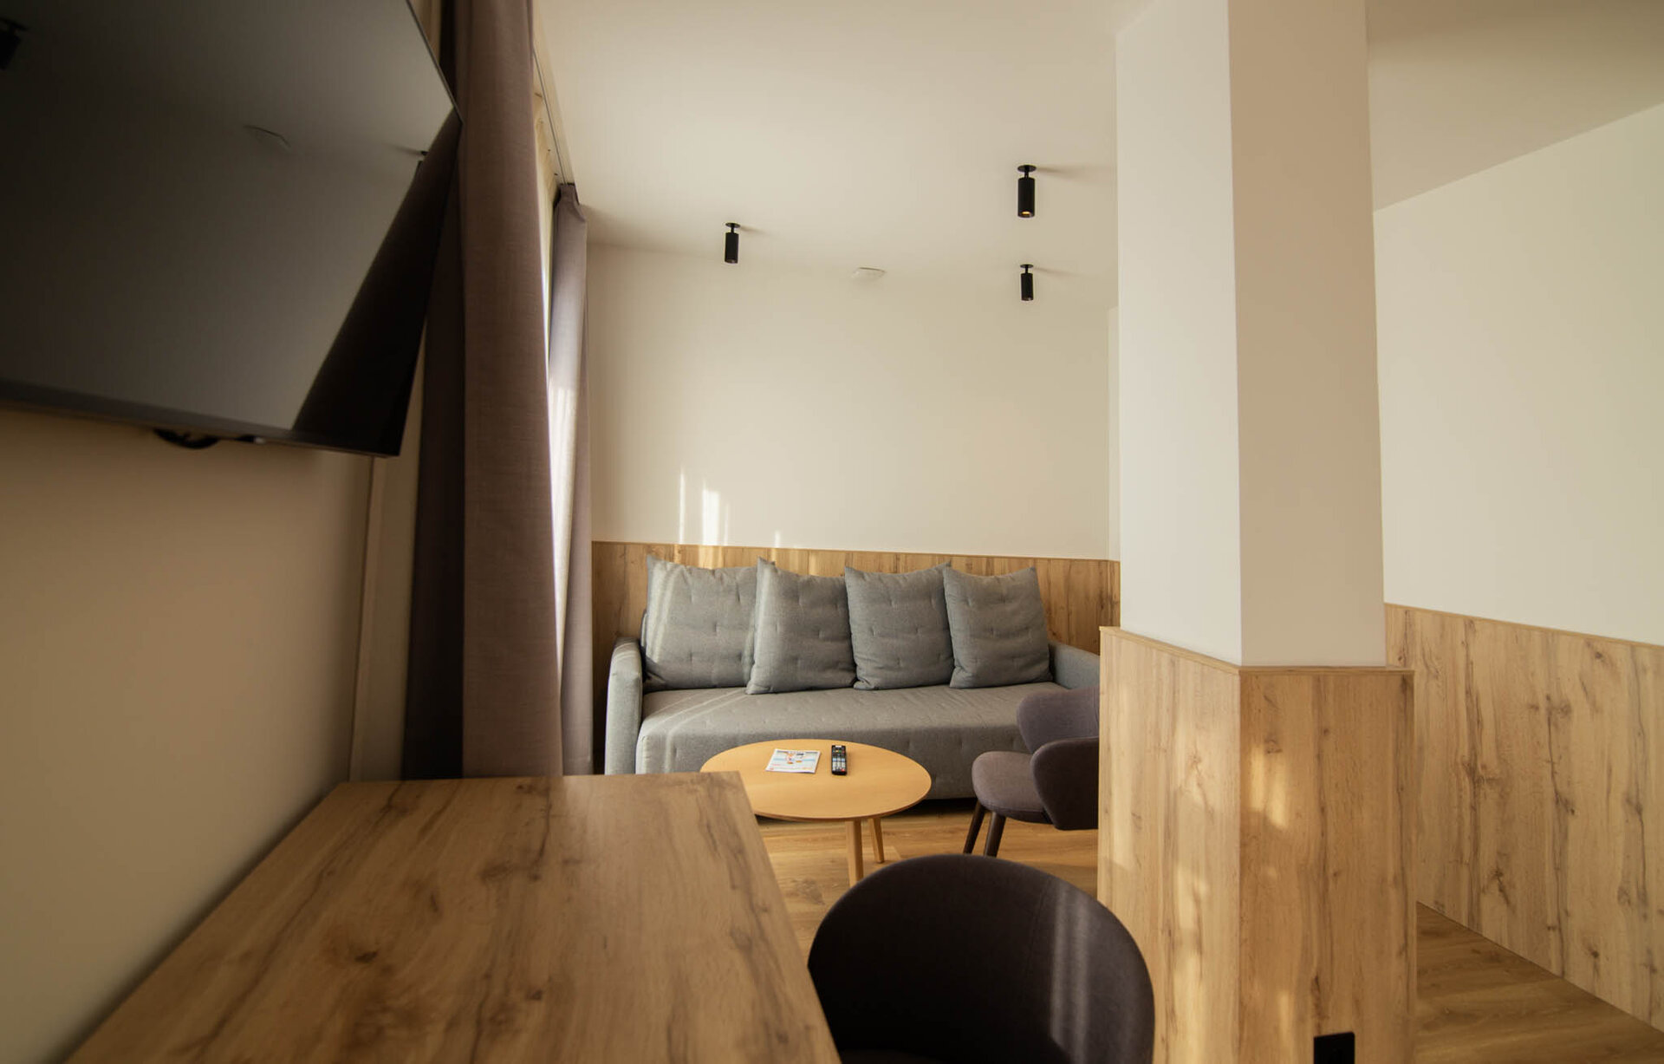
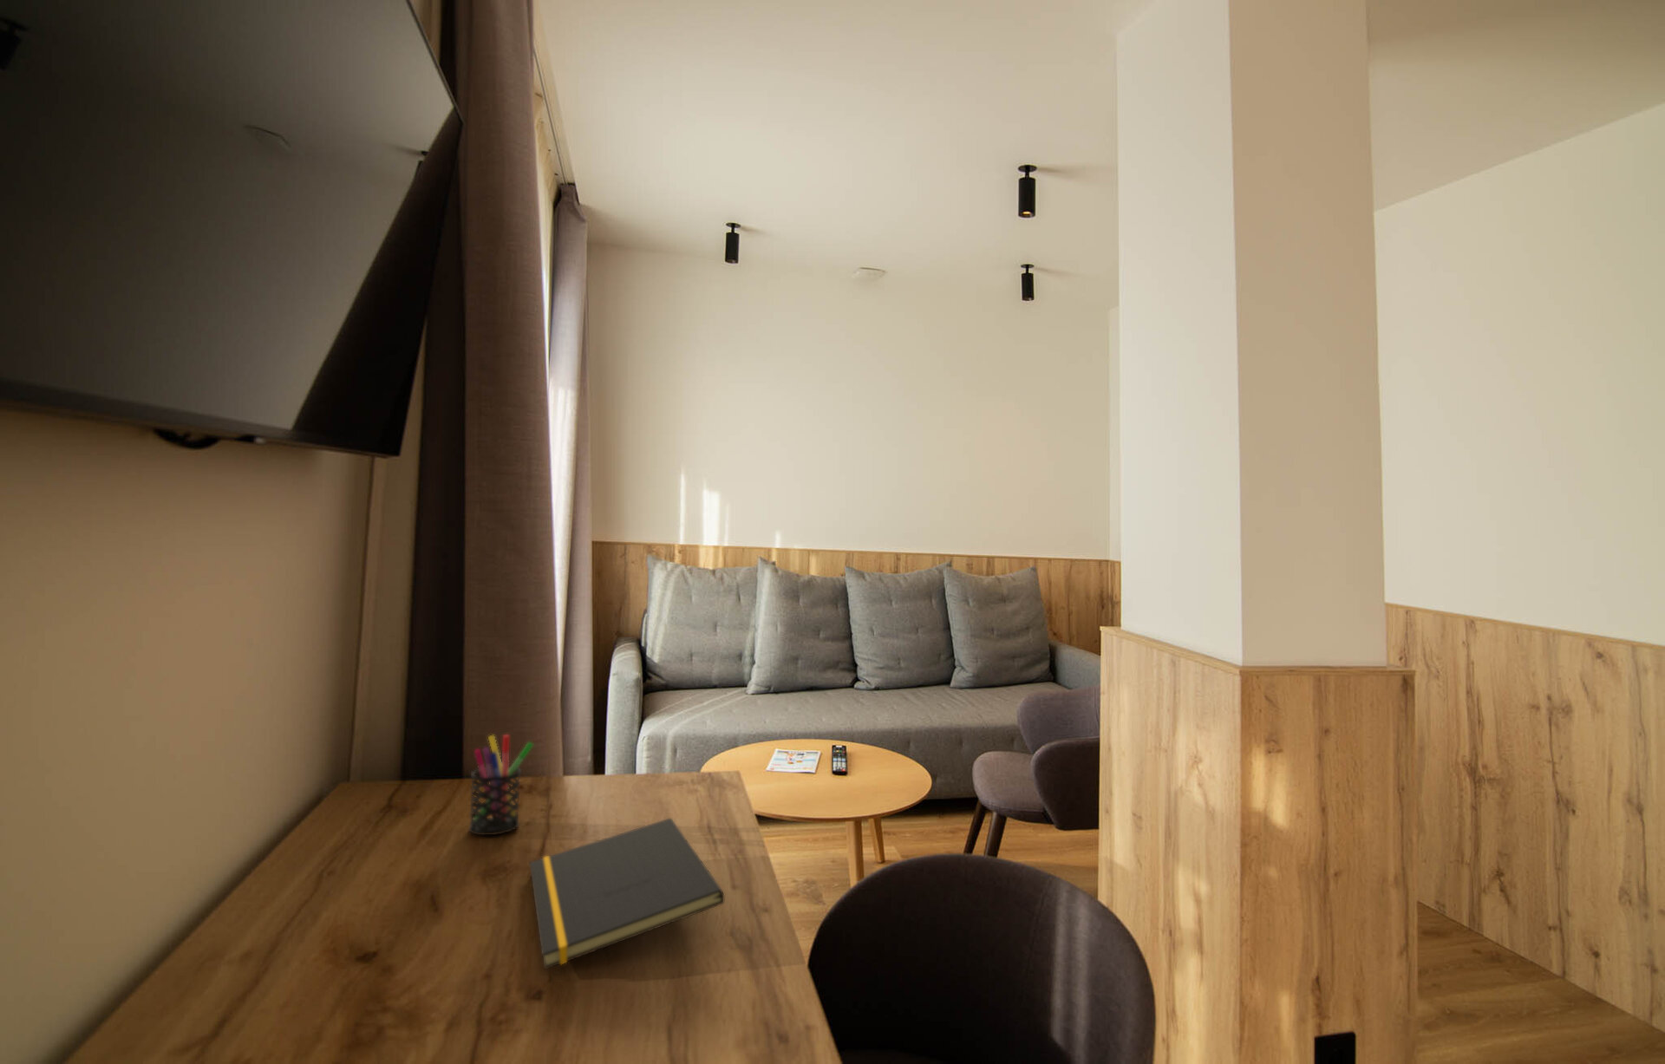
+ pen holder [468,734,534,836]
+ notepad [529,817,724,971]
